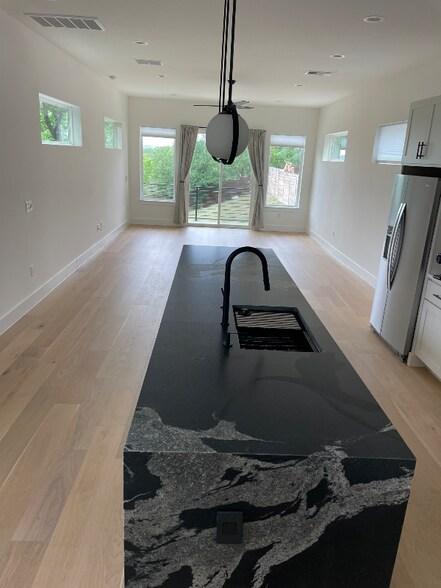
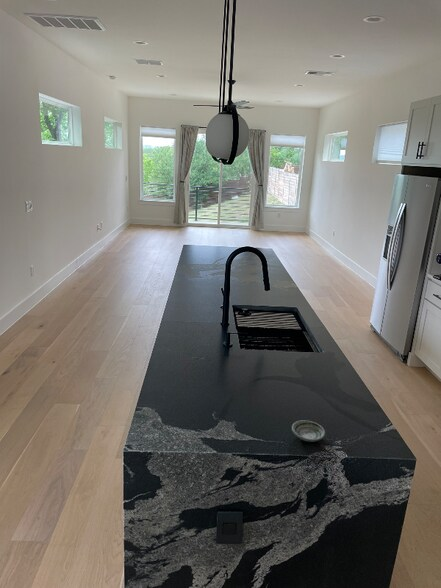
+ saucer [291,419,326,443]
